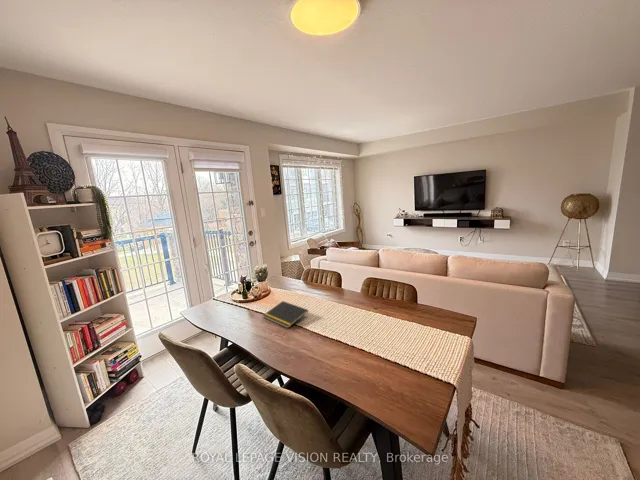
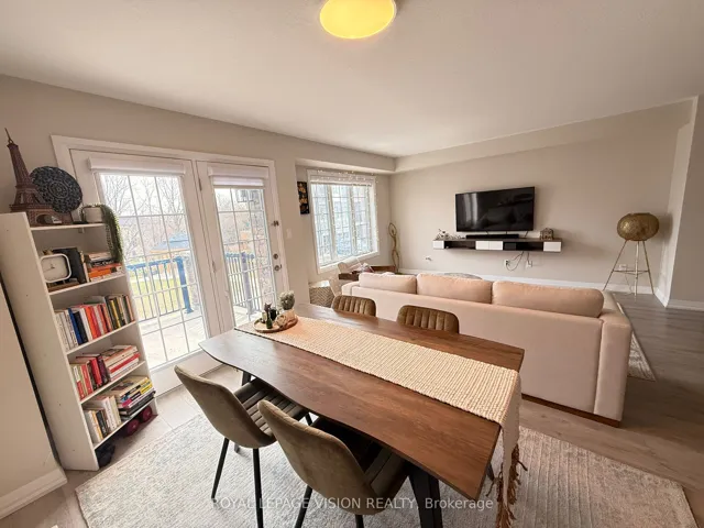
- notepad [262,300,309,329]
